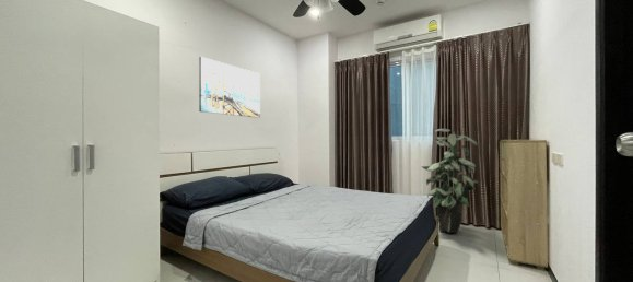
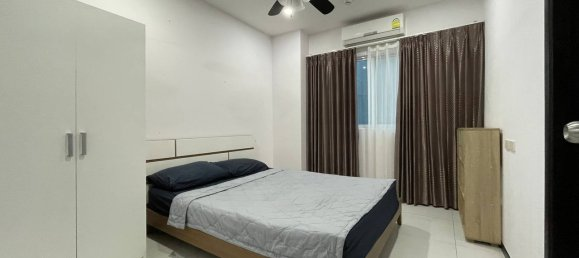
- wall art [198,56,261,119]
- indoor plant [420,128,480,234]
